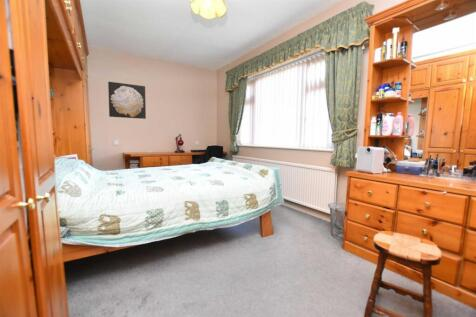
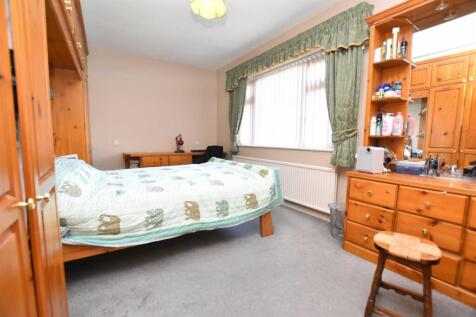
- wall art [107,81,147,120]
